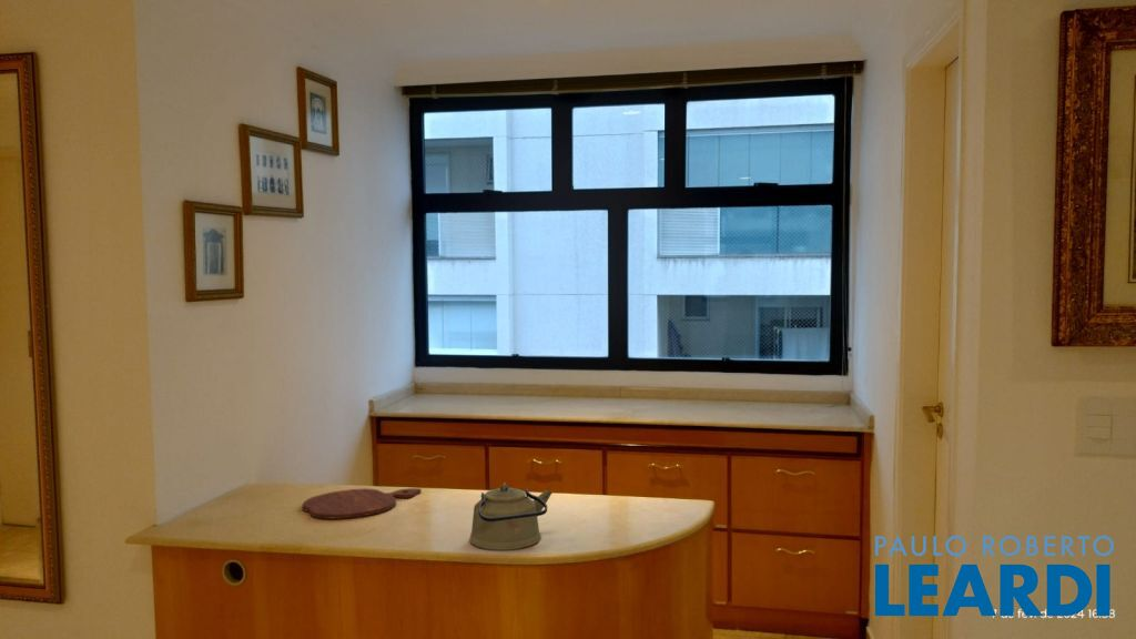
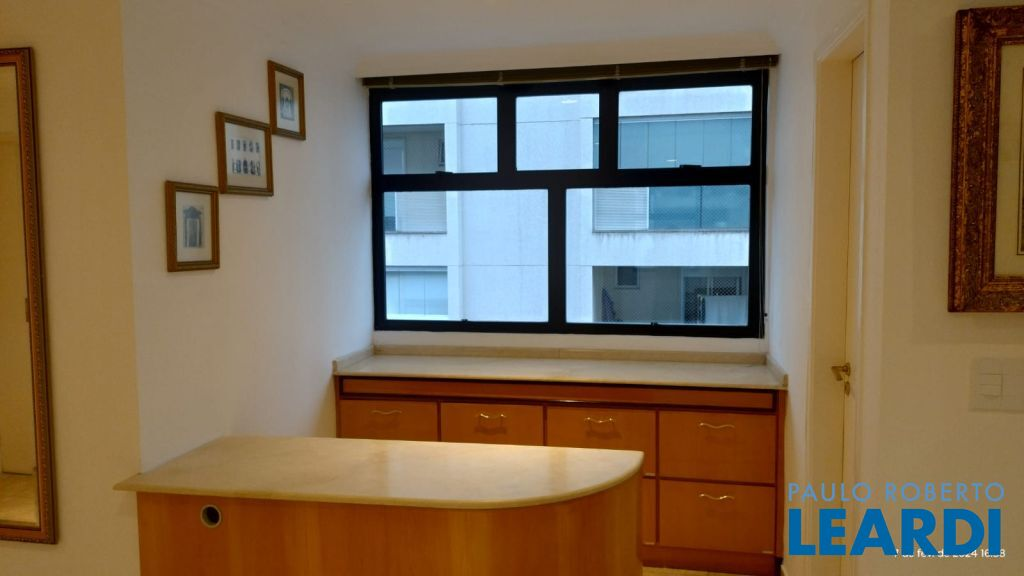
- kettle [468,481,554,551]
- cutting board [302,487,423,519]
